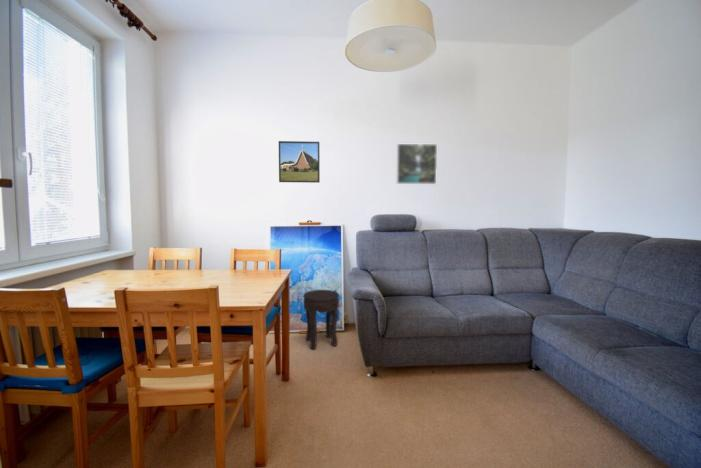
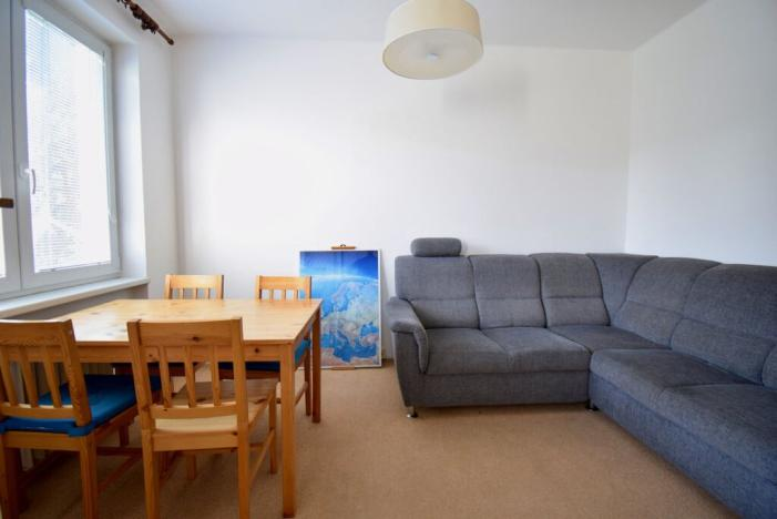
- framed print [278,140,321,184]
- side table [302,289,340,350]
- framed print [396,143,438,185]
